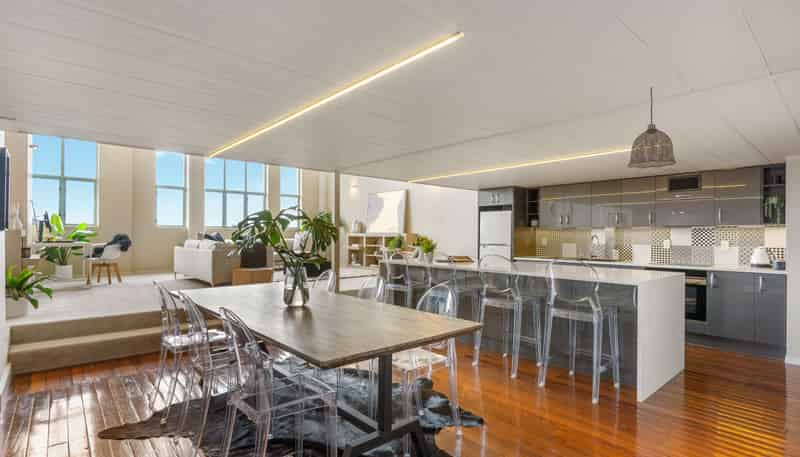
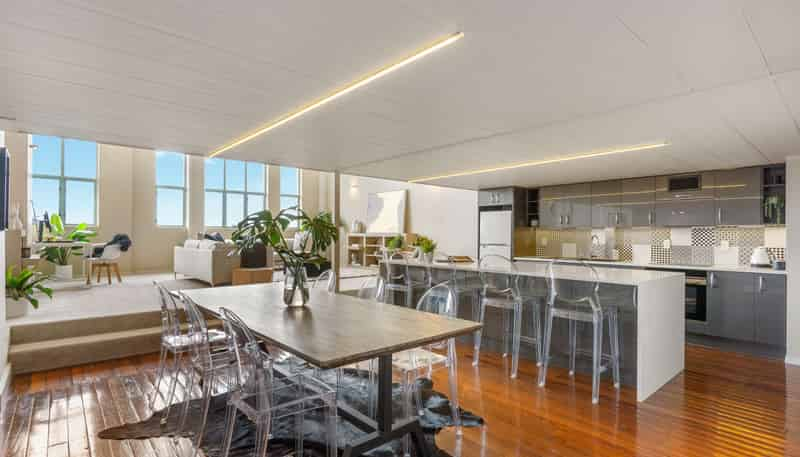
- pendant lamp [627,86,677,169]
